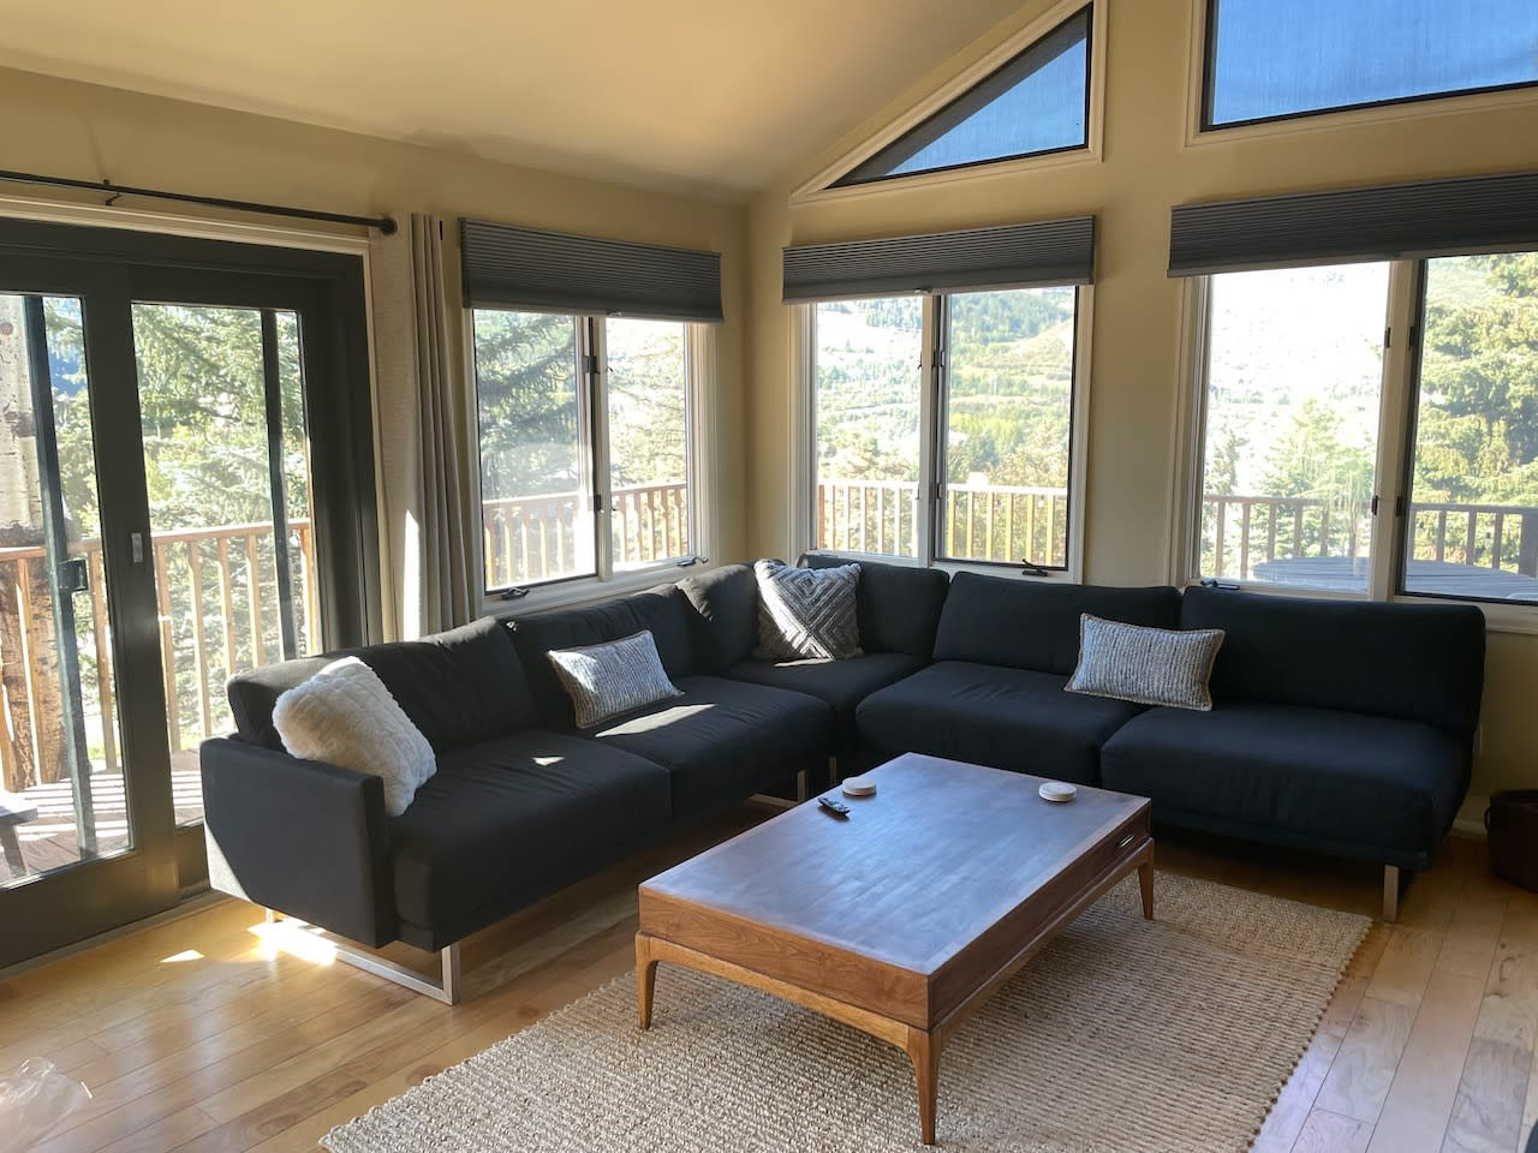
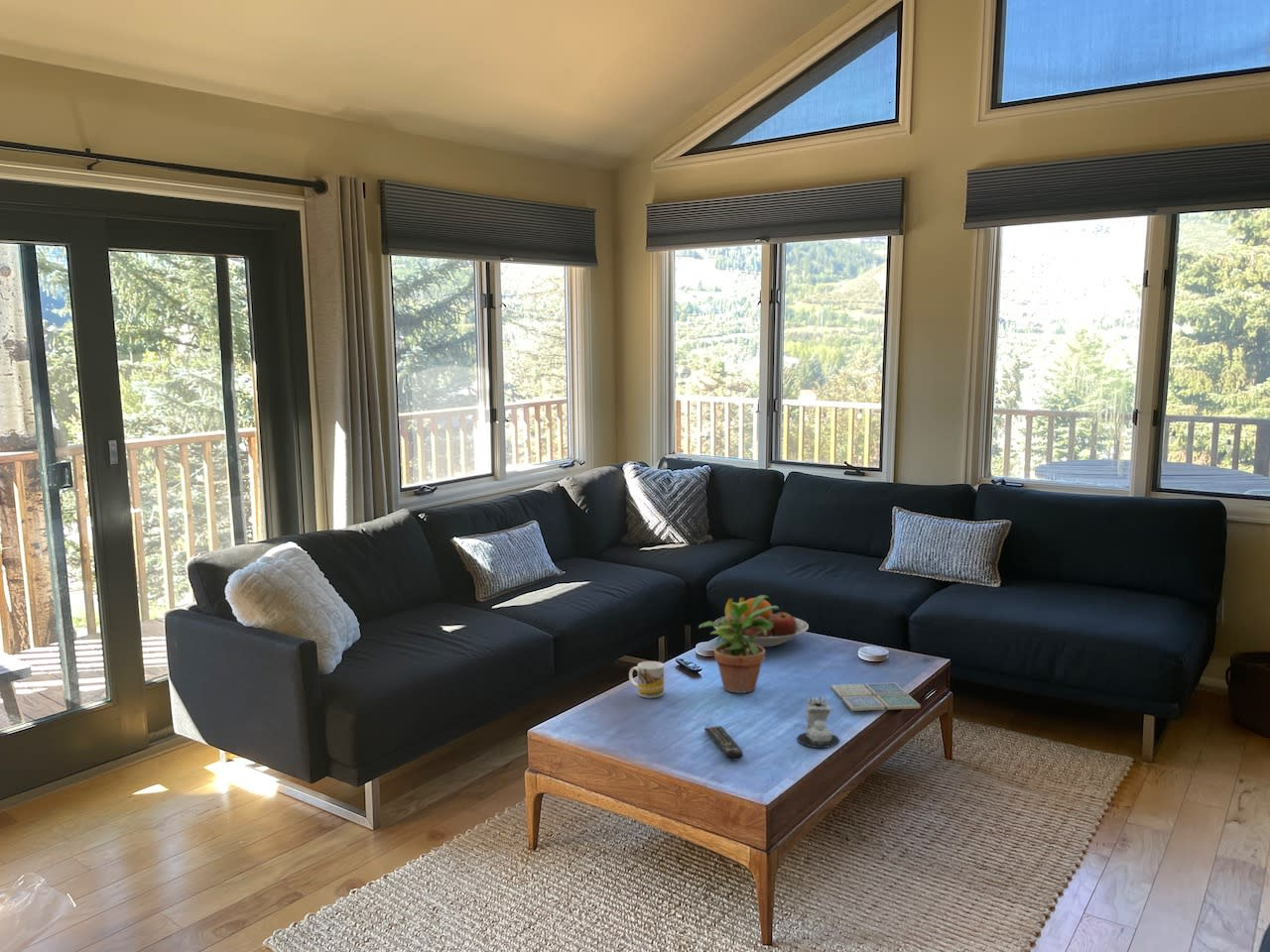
+ mug [628,660,665,699]
+ drink coaster [830,682,922,712]
+ candle [796,695,840,749]
+ potted plant [698,594,780,694]
+ fruit bowl [713,596,810,648]
+ remote control [703,725,744,762]
